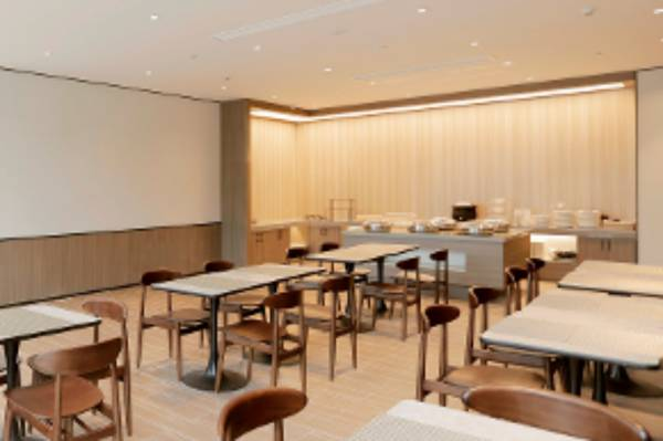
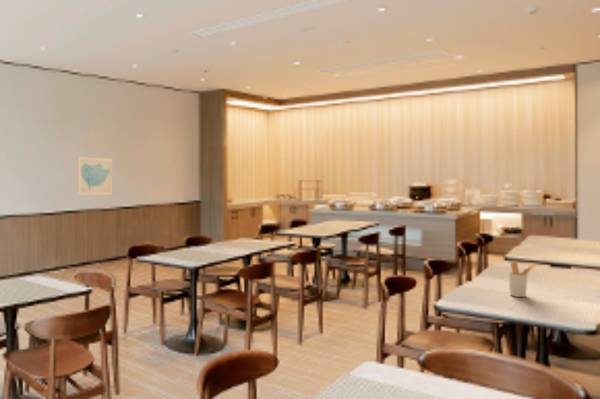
+ utensil holder [508,261,537,298]
+ wall art [77,156,113,196]
